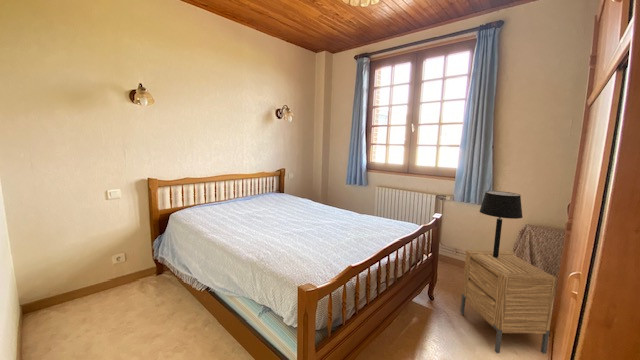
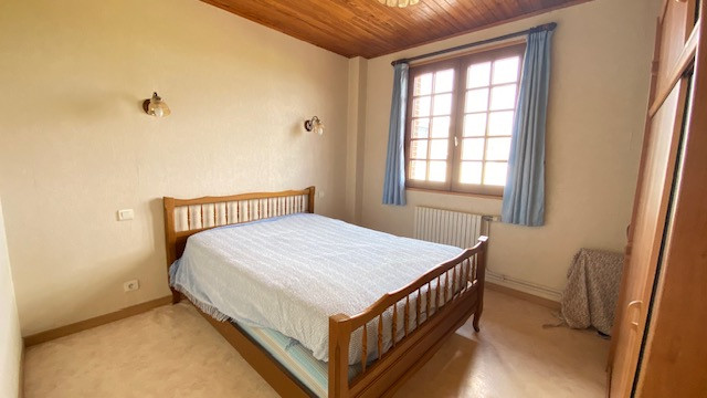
- table lamp [479,190,523,257]
- nightstand [459,249,558,355]
